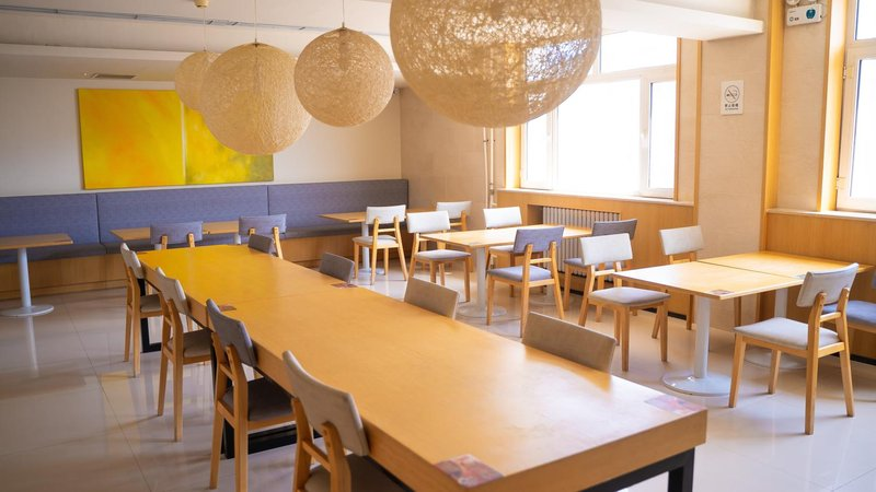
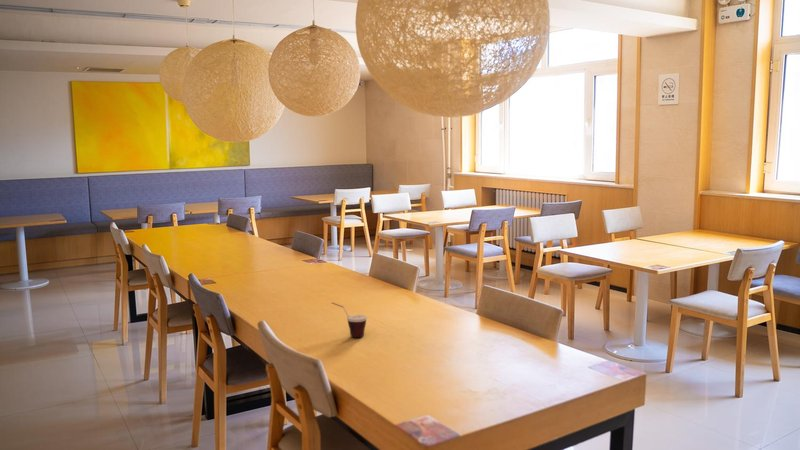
+ cup [331,302,368,338]
